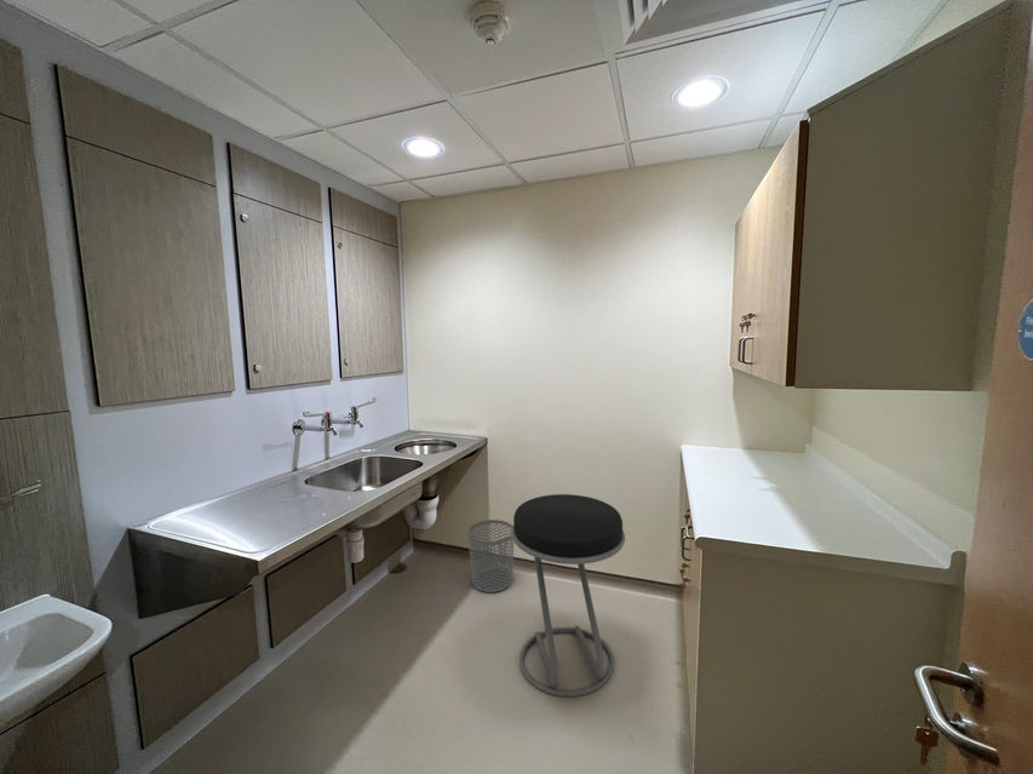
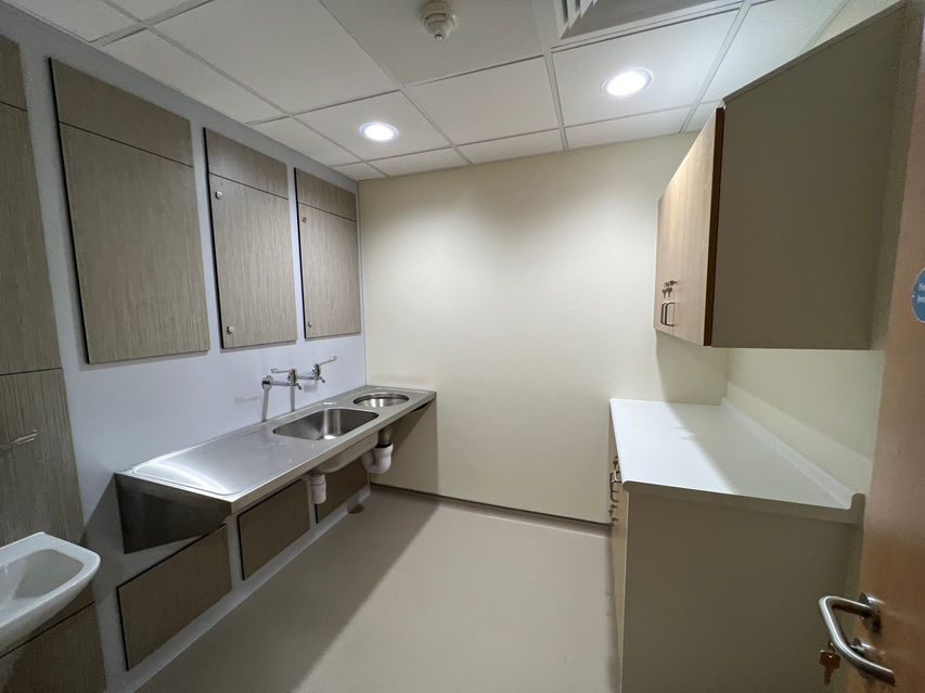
- stool [510,493,626,698]
- waste bin [467,518,515,594]
